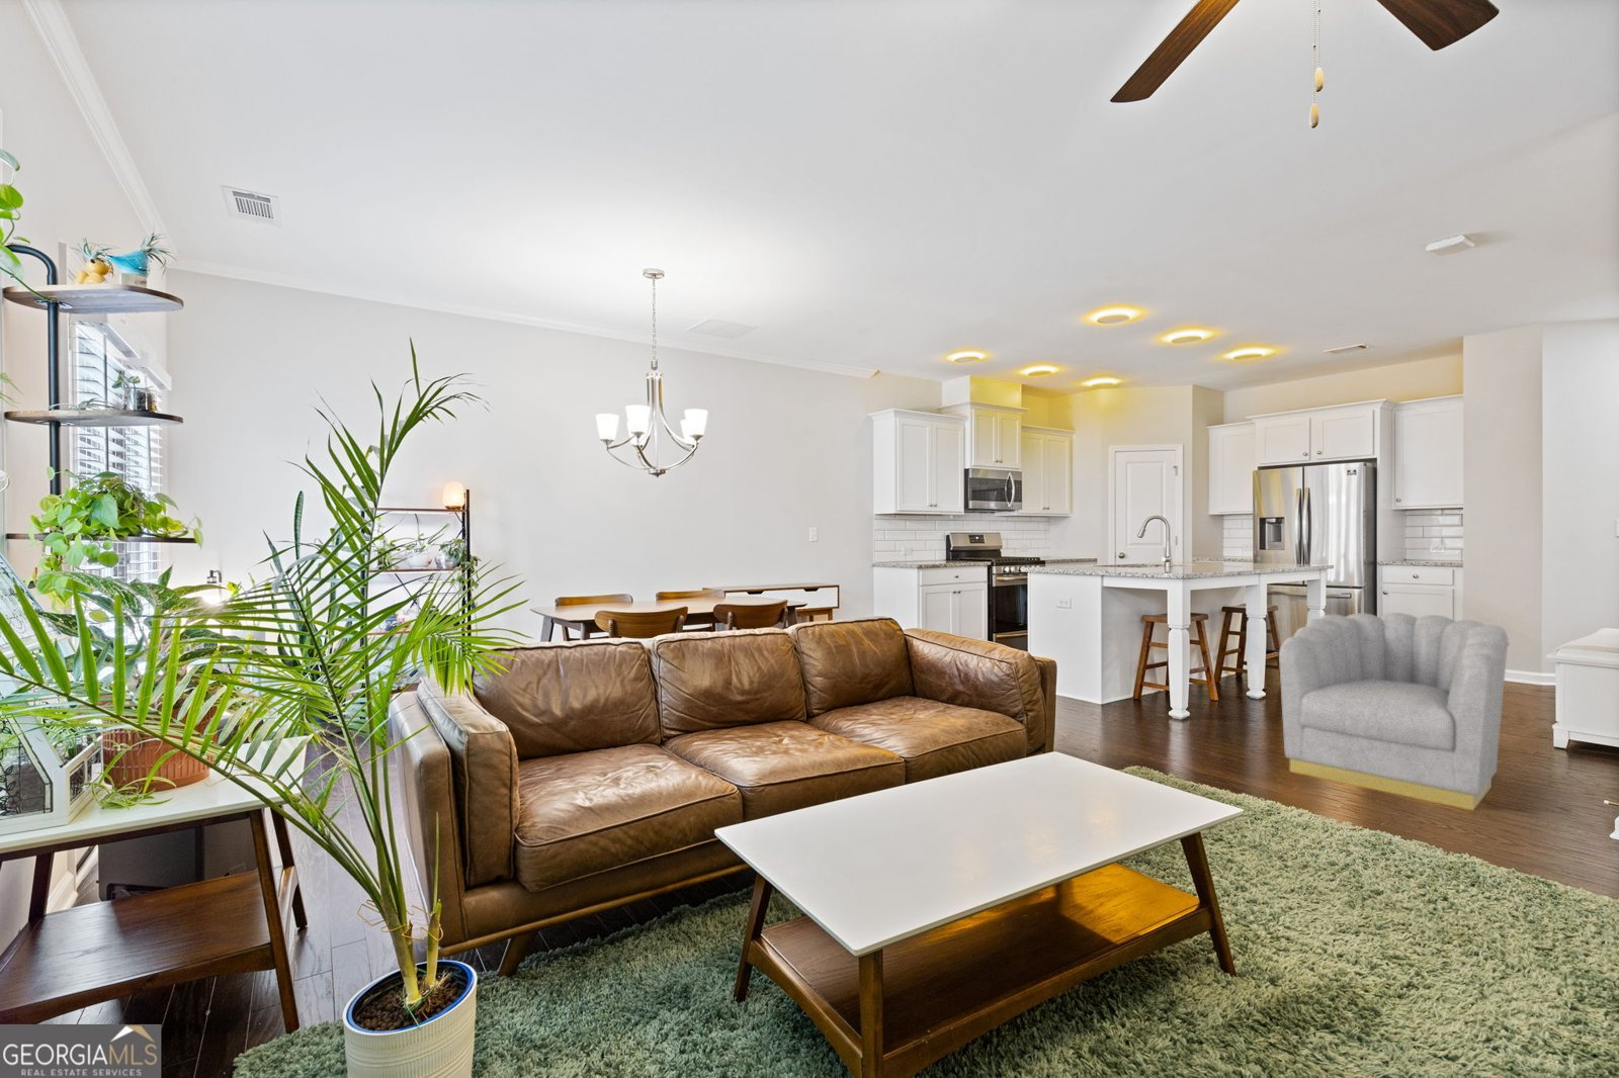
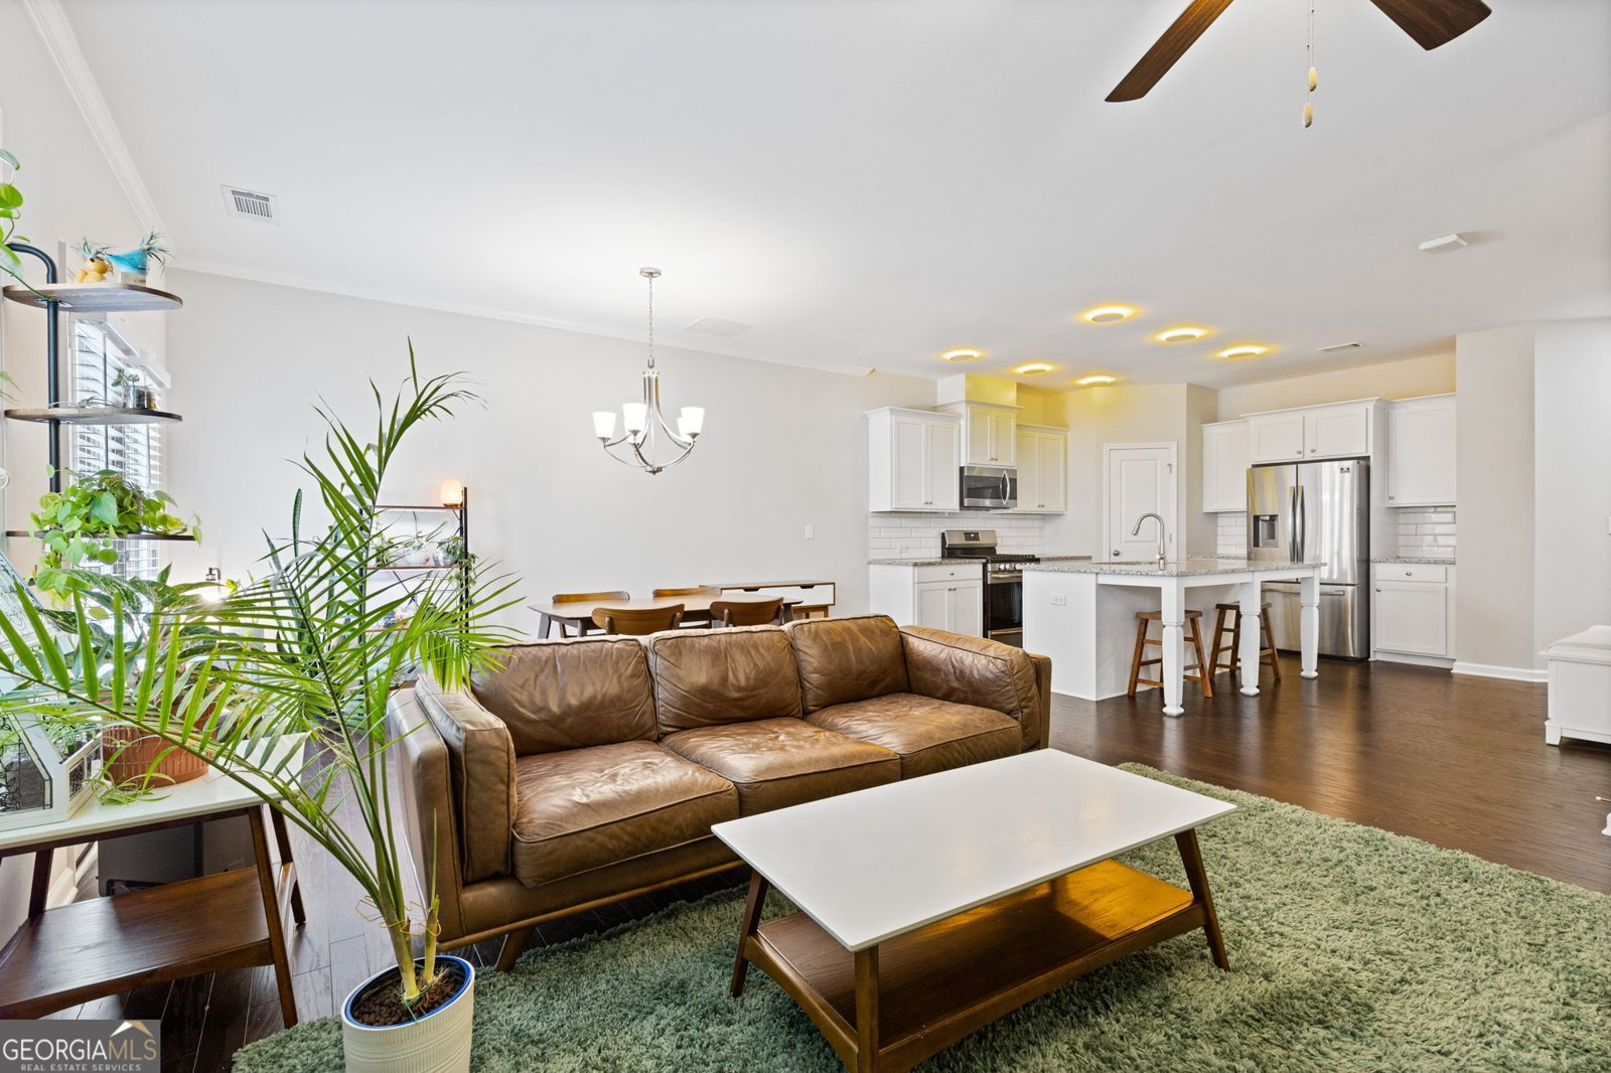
- armchair [1278,612,1509,811]
